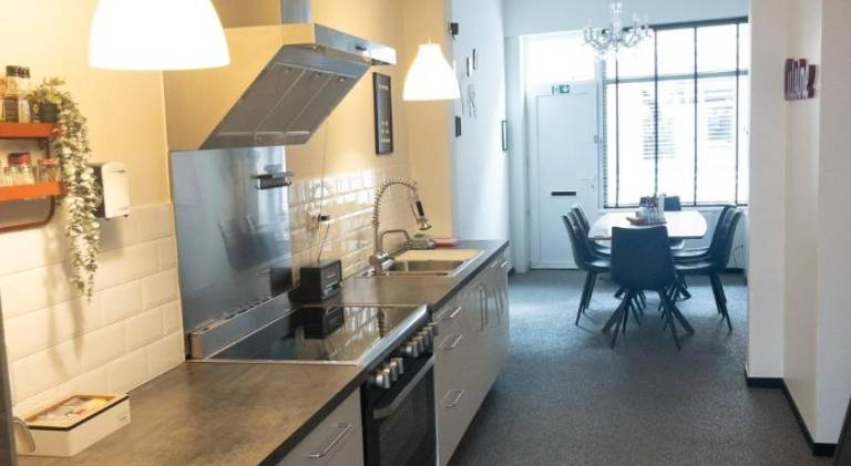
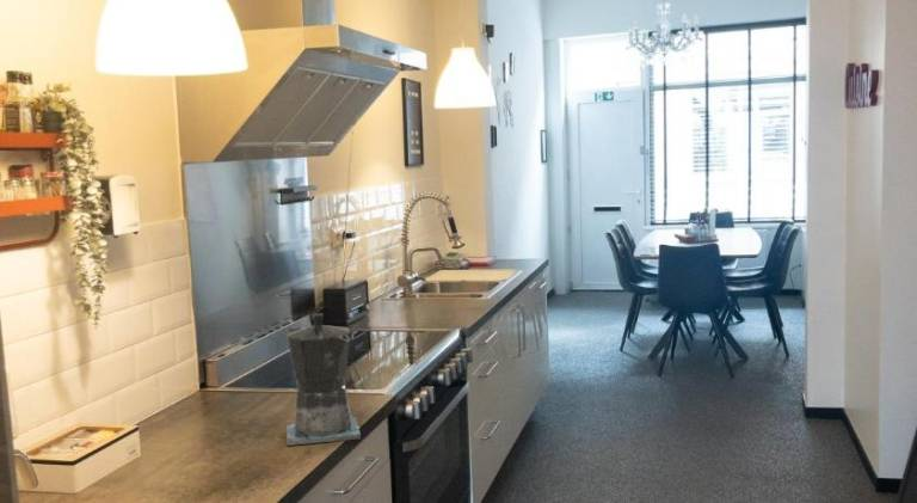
+ coffee maker [285,312,362,447]
